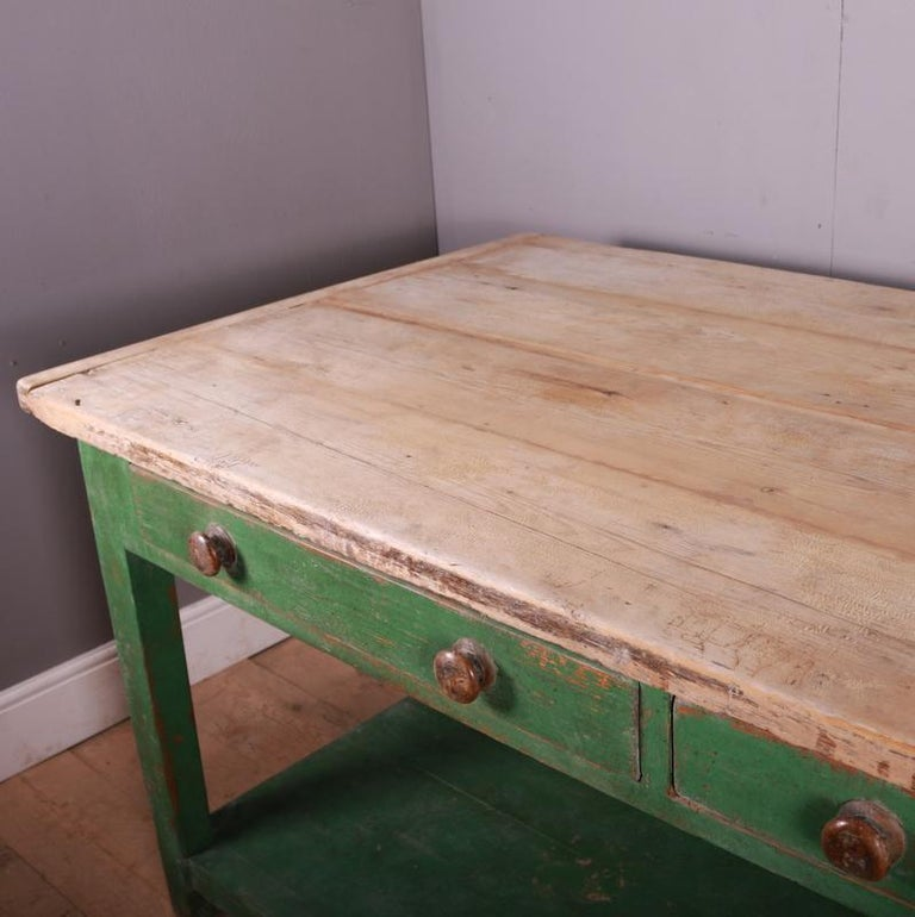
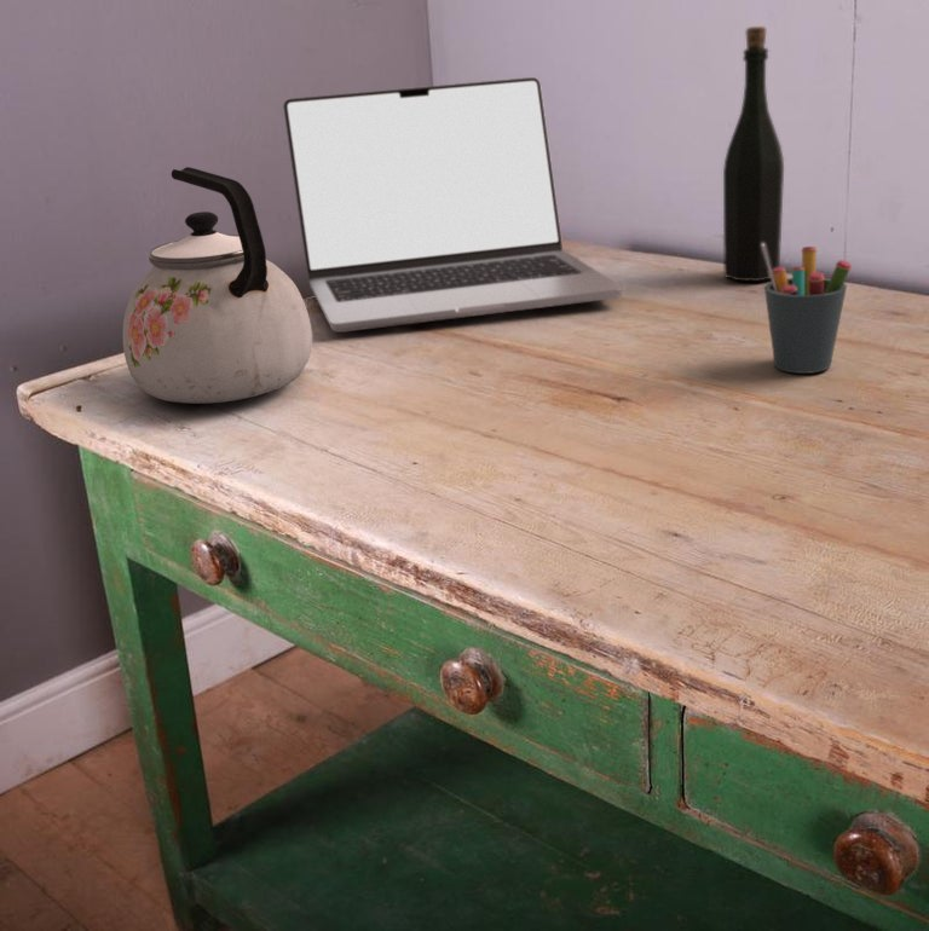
+ laptop [282,76,624,334]
+ pen holder [762,243,853,375]
+ kettle [122,166,313,405]
+ bottle [722,25,785,283]
